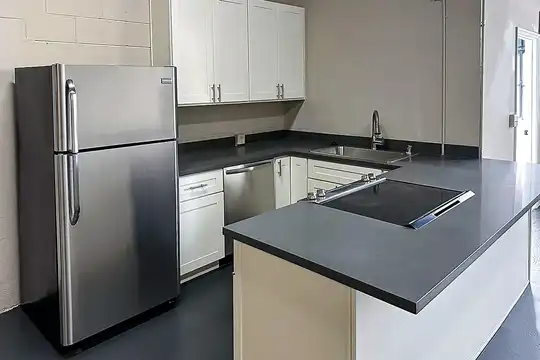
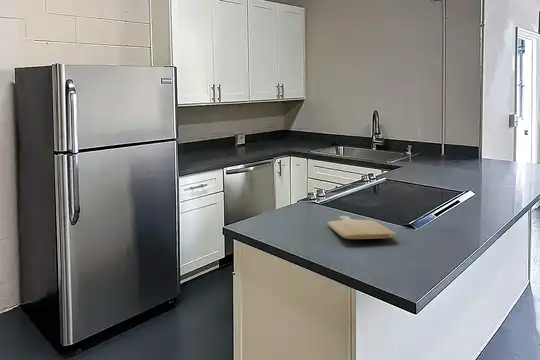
+ chopping board [326,215,397,240]
